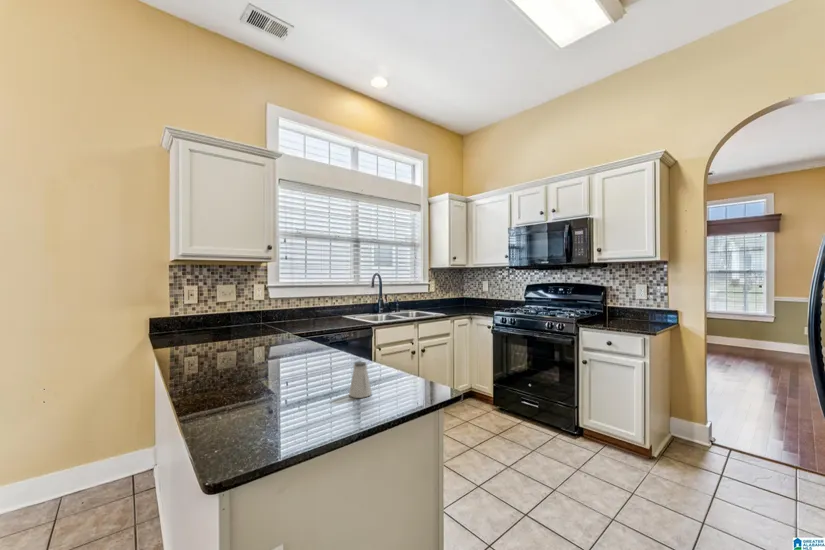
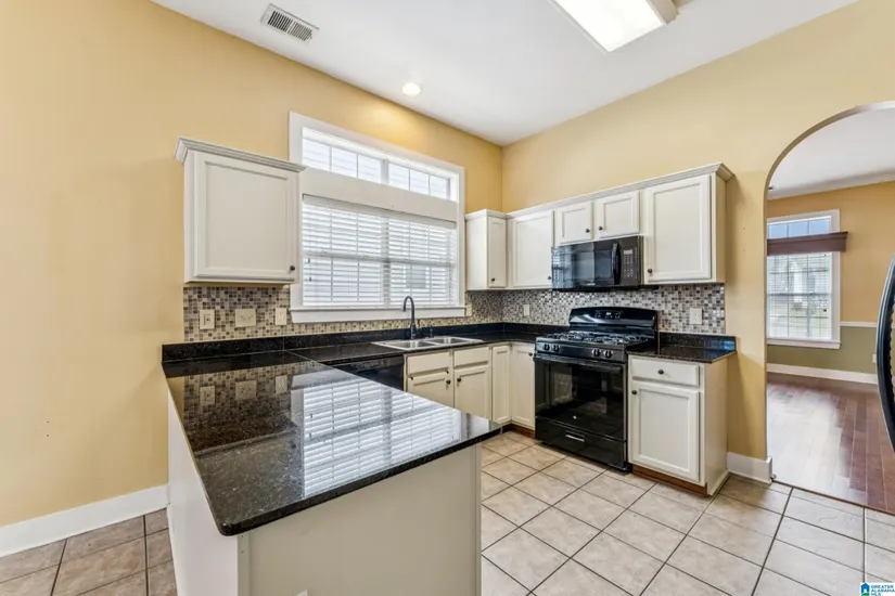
- saltshaker [348,361,373,399]
